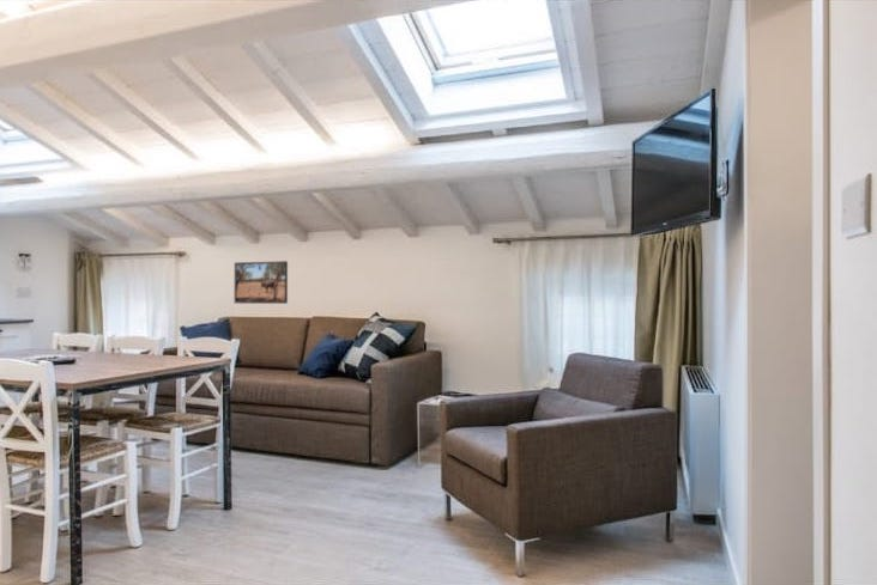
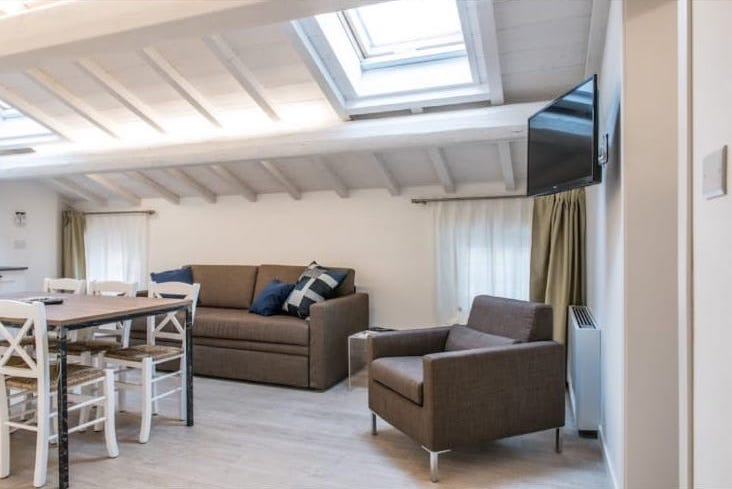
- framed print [234,260,289,305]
